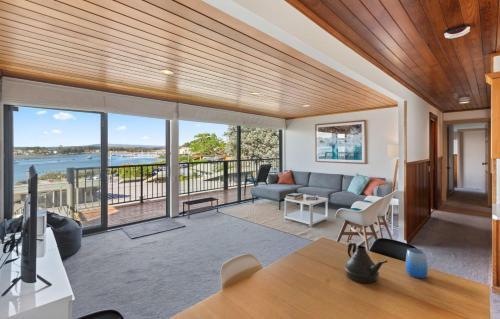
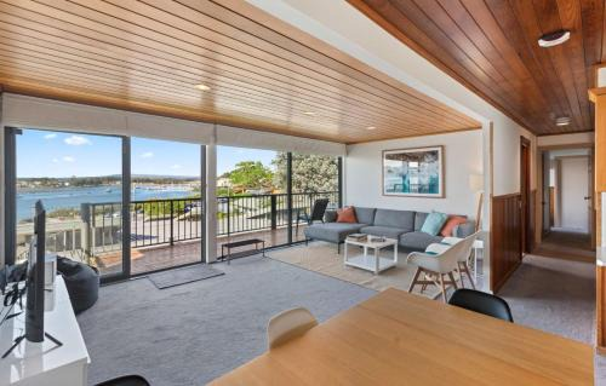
- teapot [344,241,389,284]
- cup [405,247,429,279]
